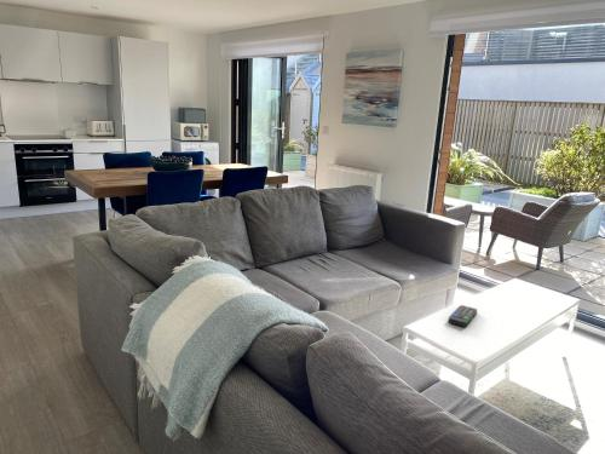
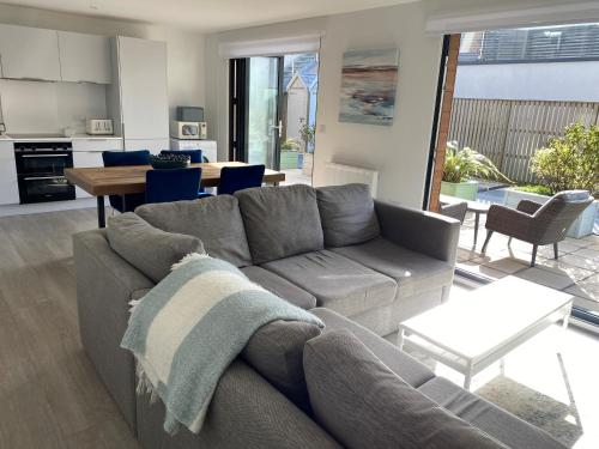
- remote control [446,304,478,328]
